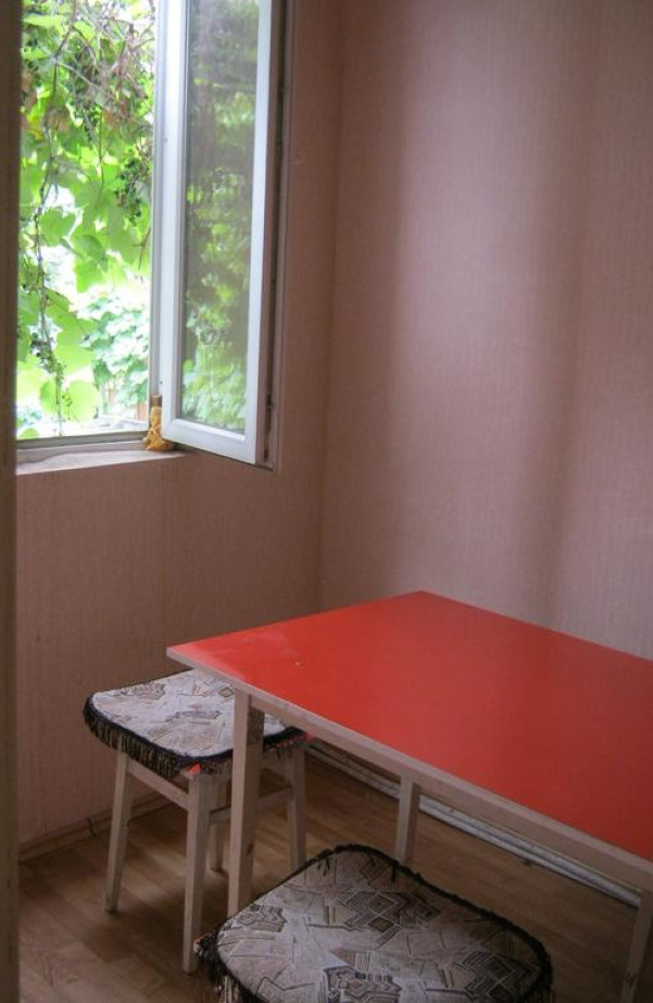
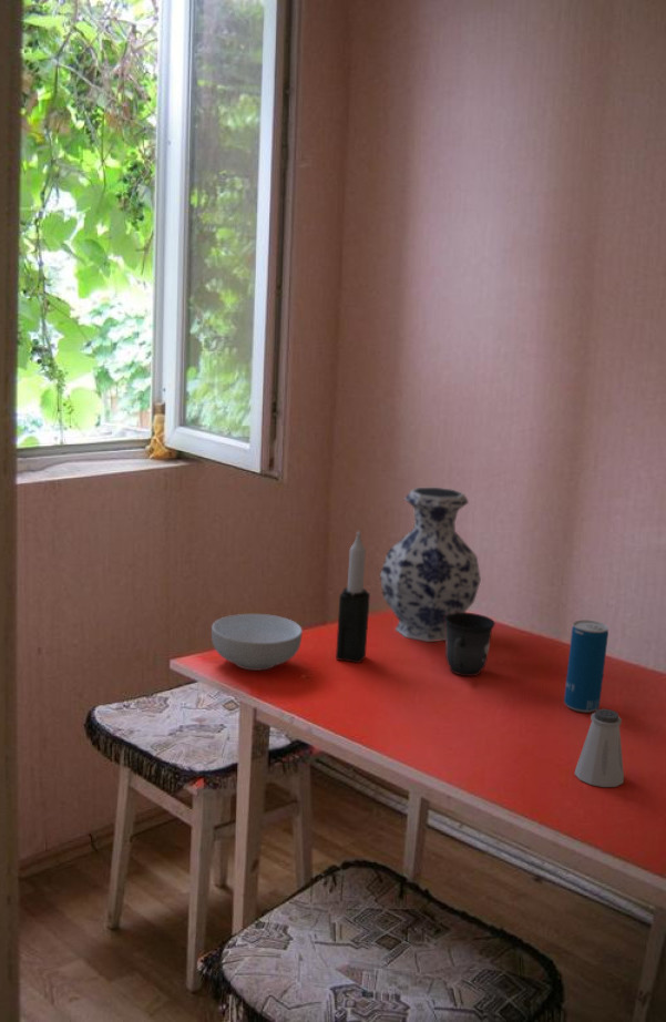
+ beverage can [563,620,609,714]
+ vase [379,487,482,643]
+ mug [444,612,496,677]
+ candle [335,530,371,664]
+ cereal bowl [211,613,304,672]
+ saltshaker [574,708,625,788]
